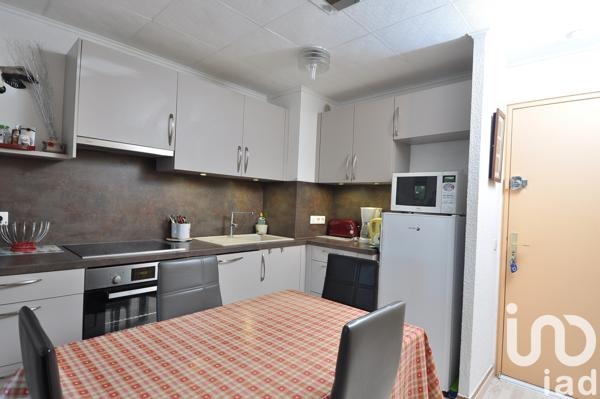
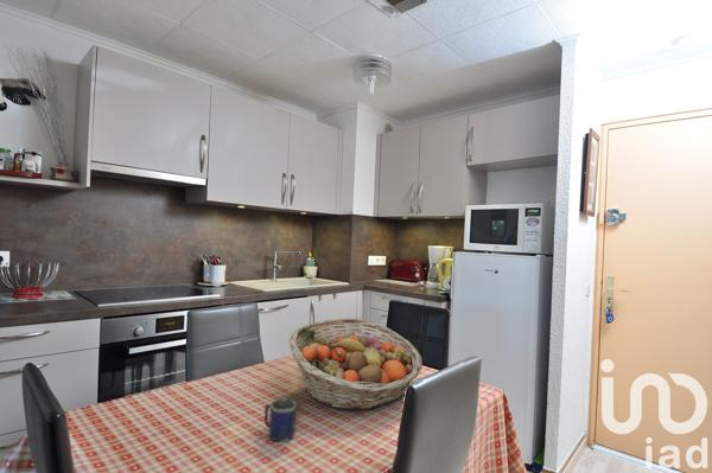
+ mug [263,397,298,442]
+ fruit basket [288,318,424,411]
